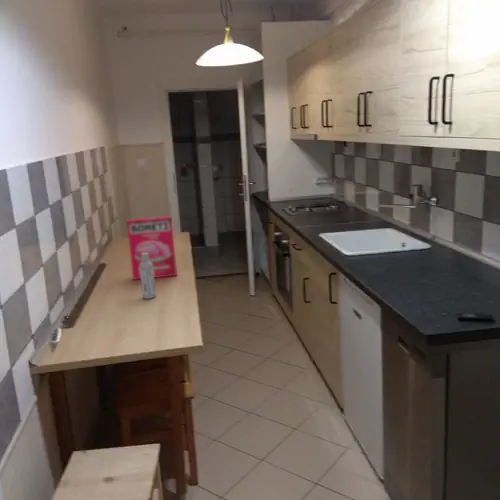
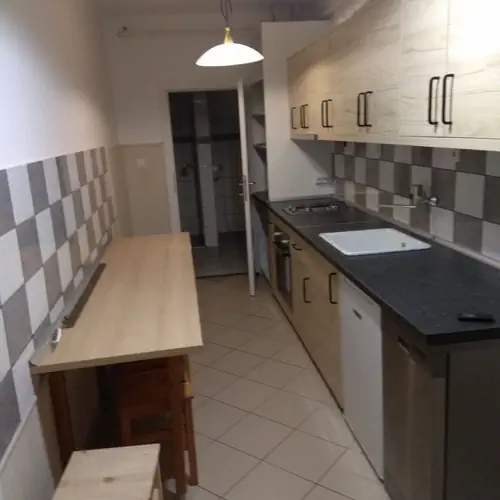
- bottle [139,253,157,300]
- cereal box [126,215,178,281]
